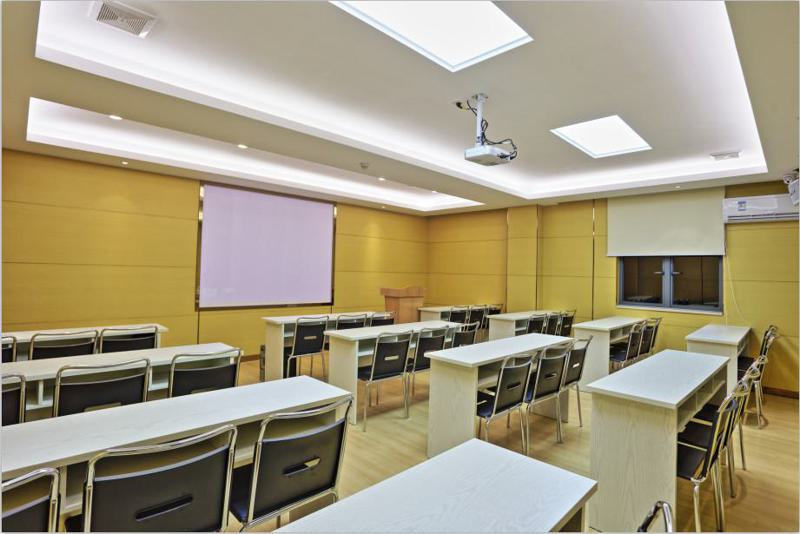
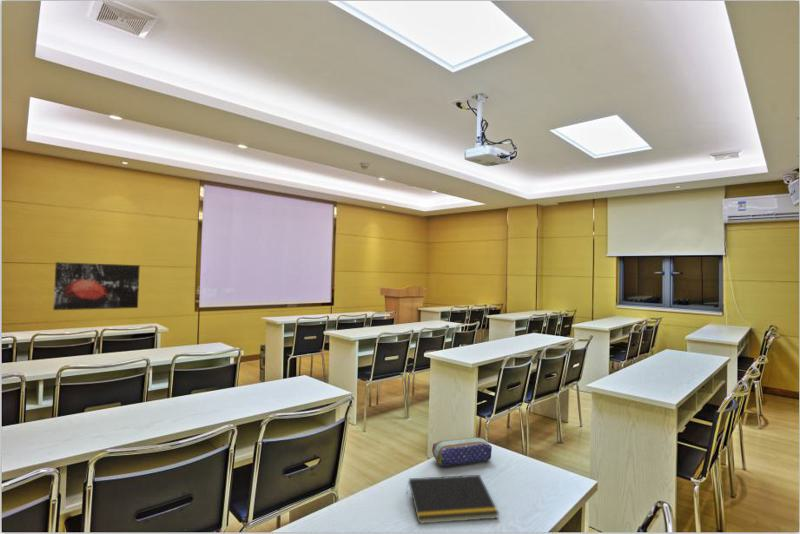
+ pencil case [431,437,493,467]
+ wall art [52,261,141,311]
+ notepad [405,474,500,525]
